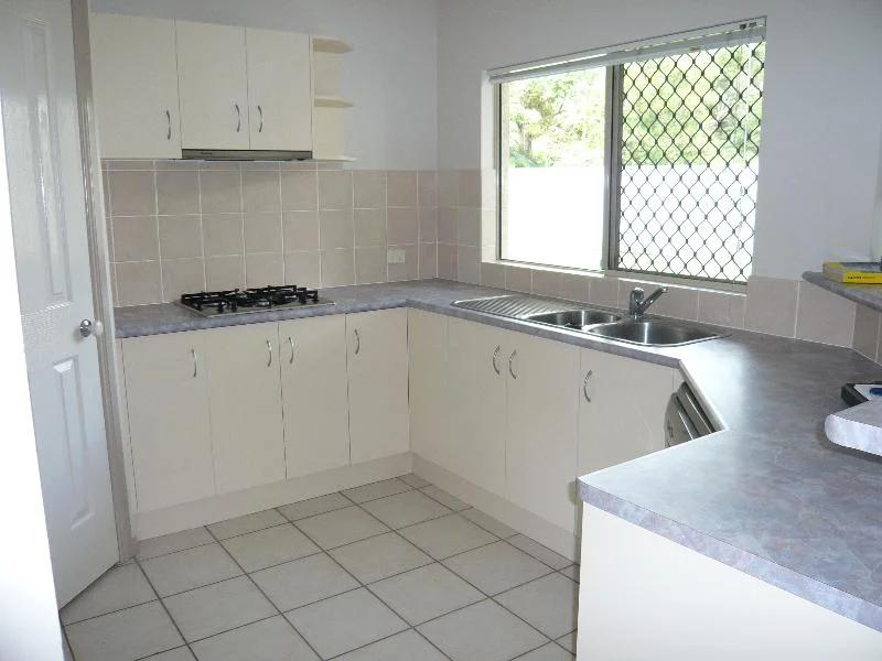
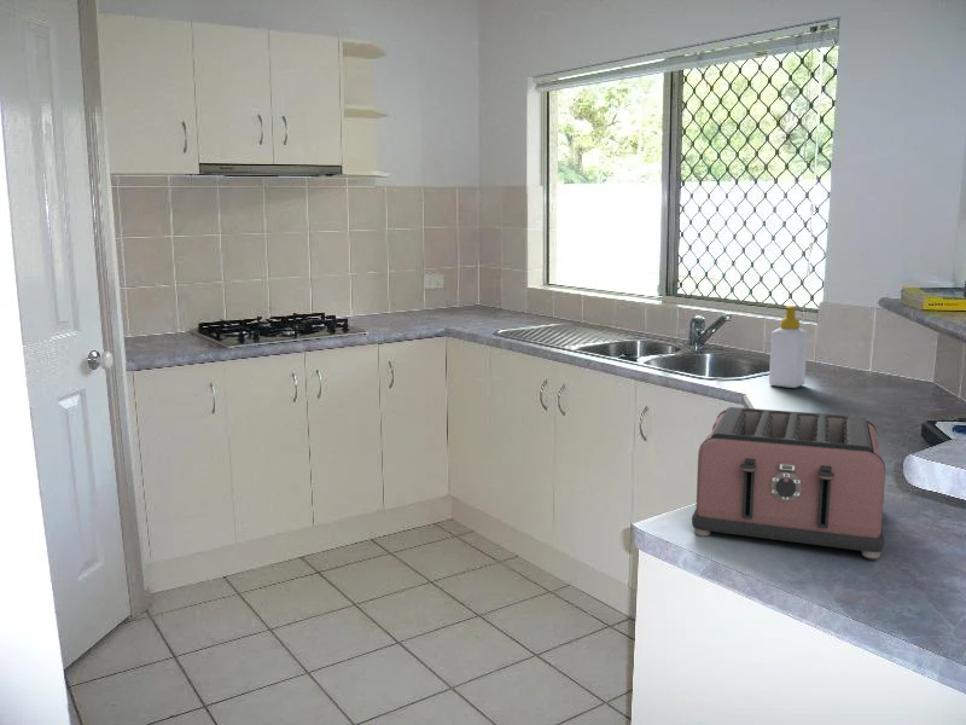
+ soap bottle [768,304,809,389]
+ toaster [691,406,886,559]
